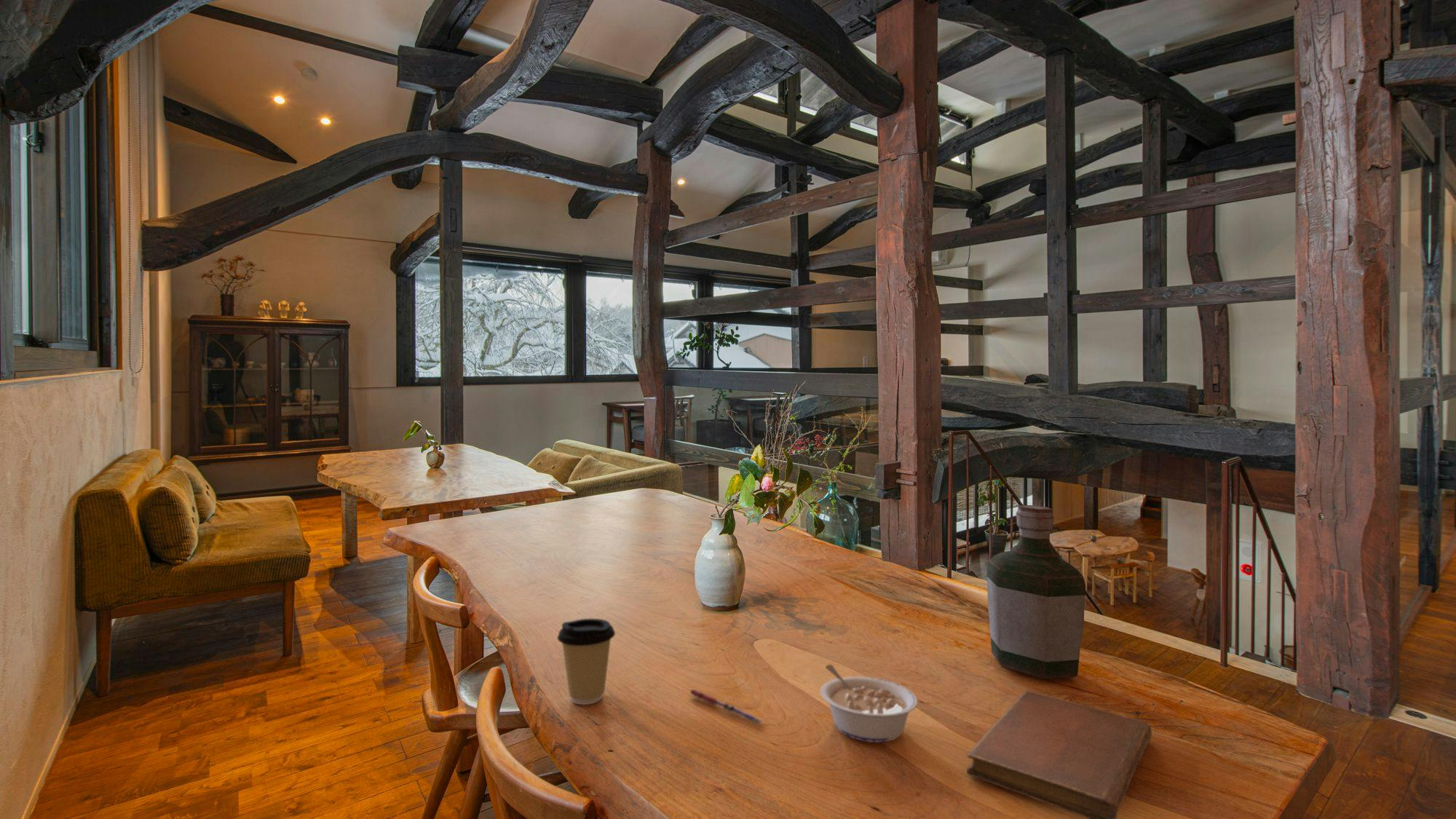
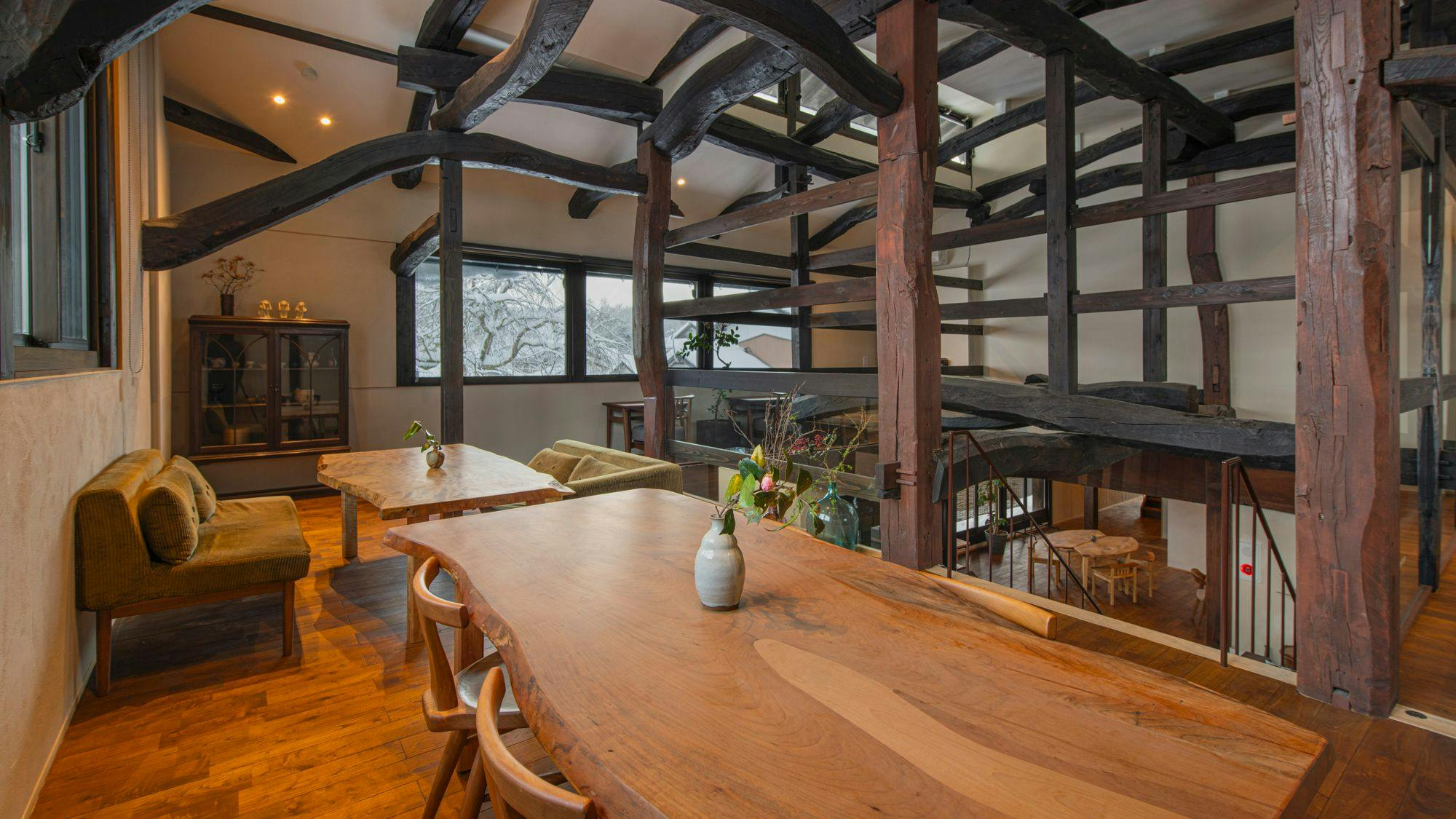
- notebook [966,690,1152,819]
- legume [820,664,919,743]
- coffee cup [557,618,616,705]
- bottle [986,505,1086,680]
- pen [688,689,764,725]
